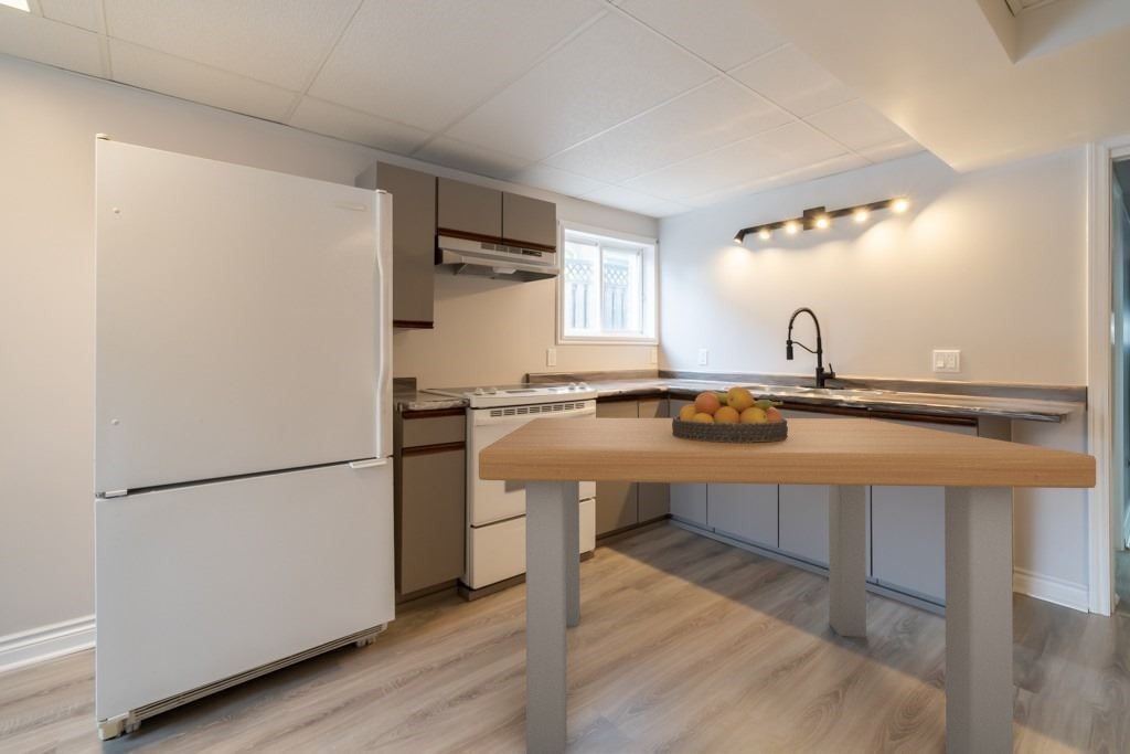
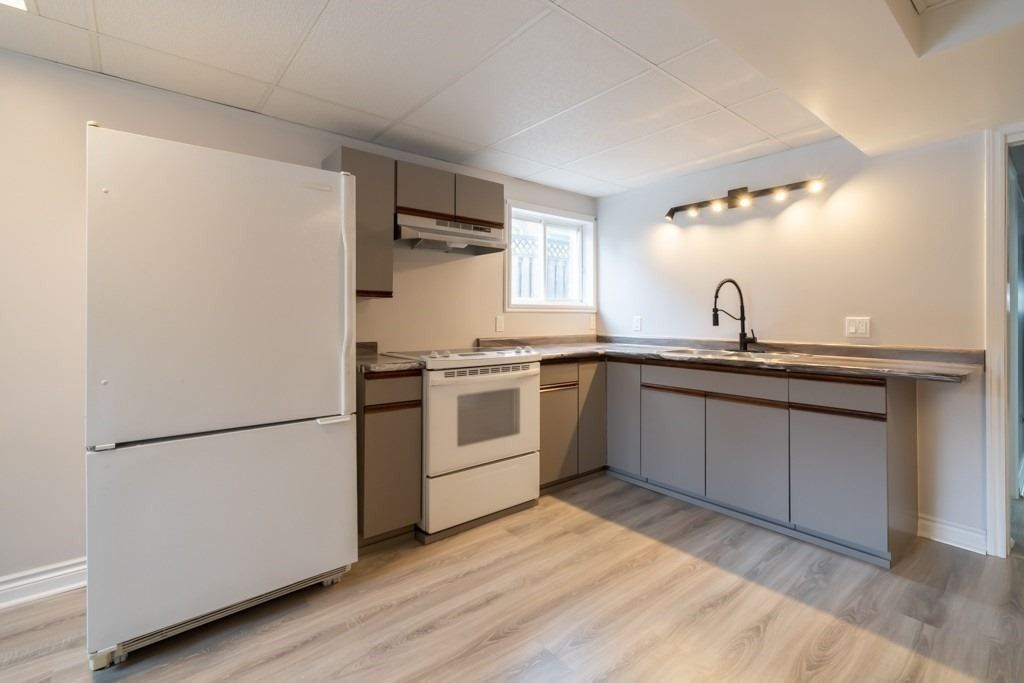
- fruit bowl [672,385,788,443]
- dining table [478,416,1097,754]
